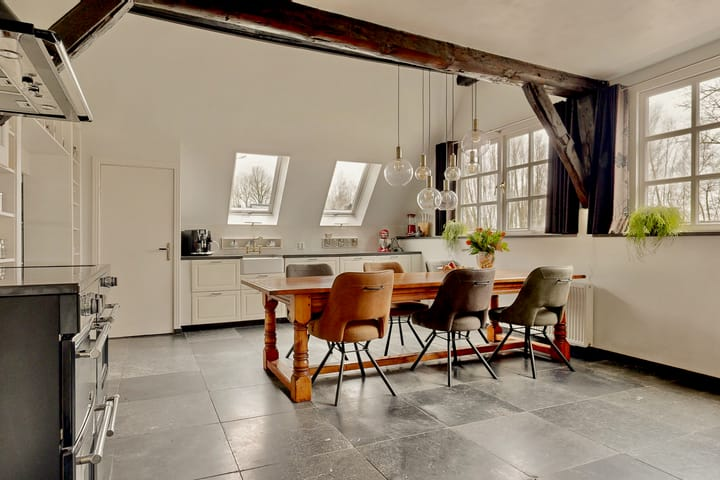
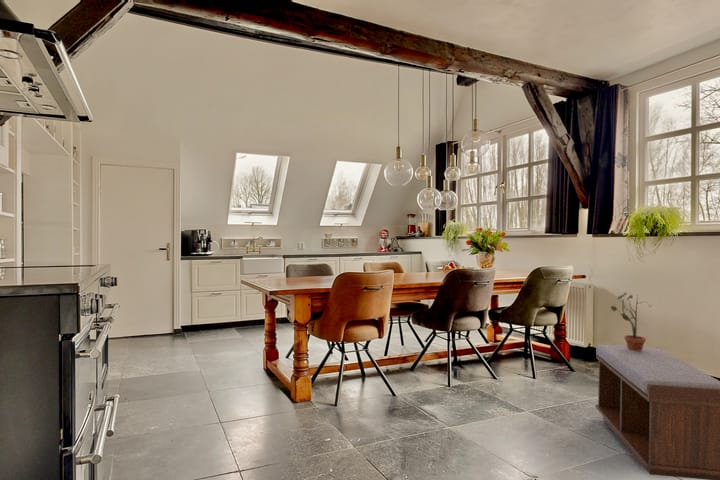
+ potted plant [610,291,653,351]
+ bench [594,344,720,480]
